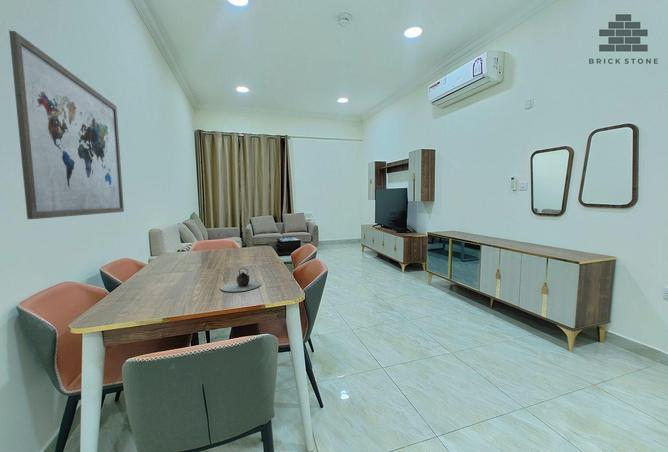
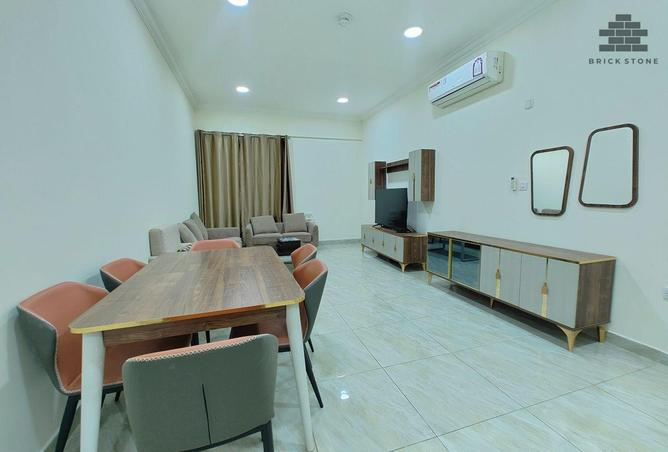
- teapot [220,267,262,293]
- wall art [8,29,125,220]
